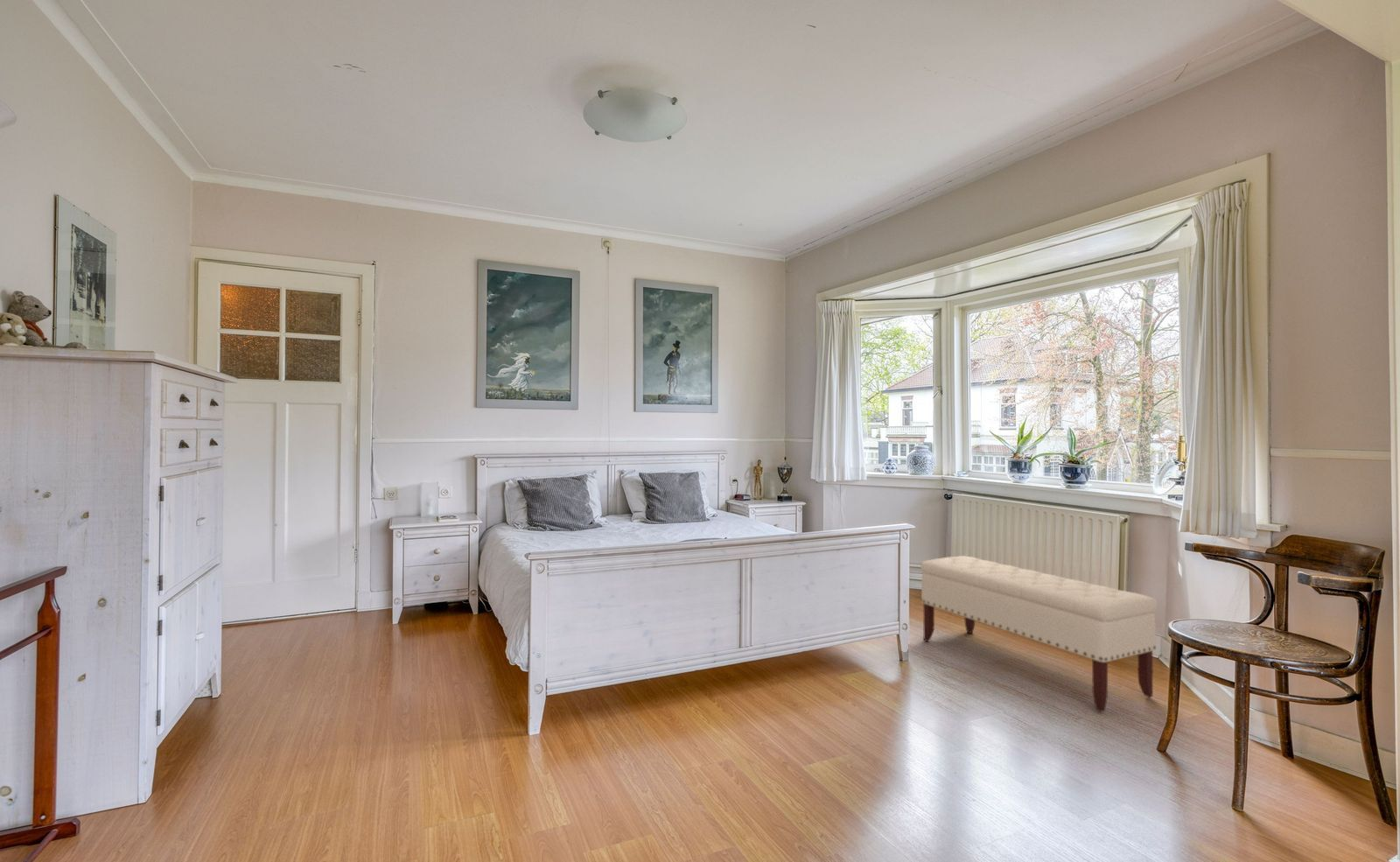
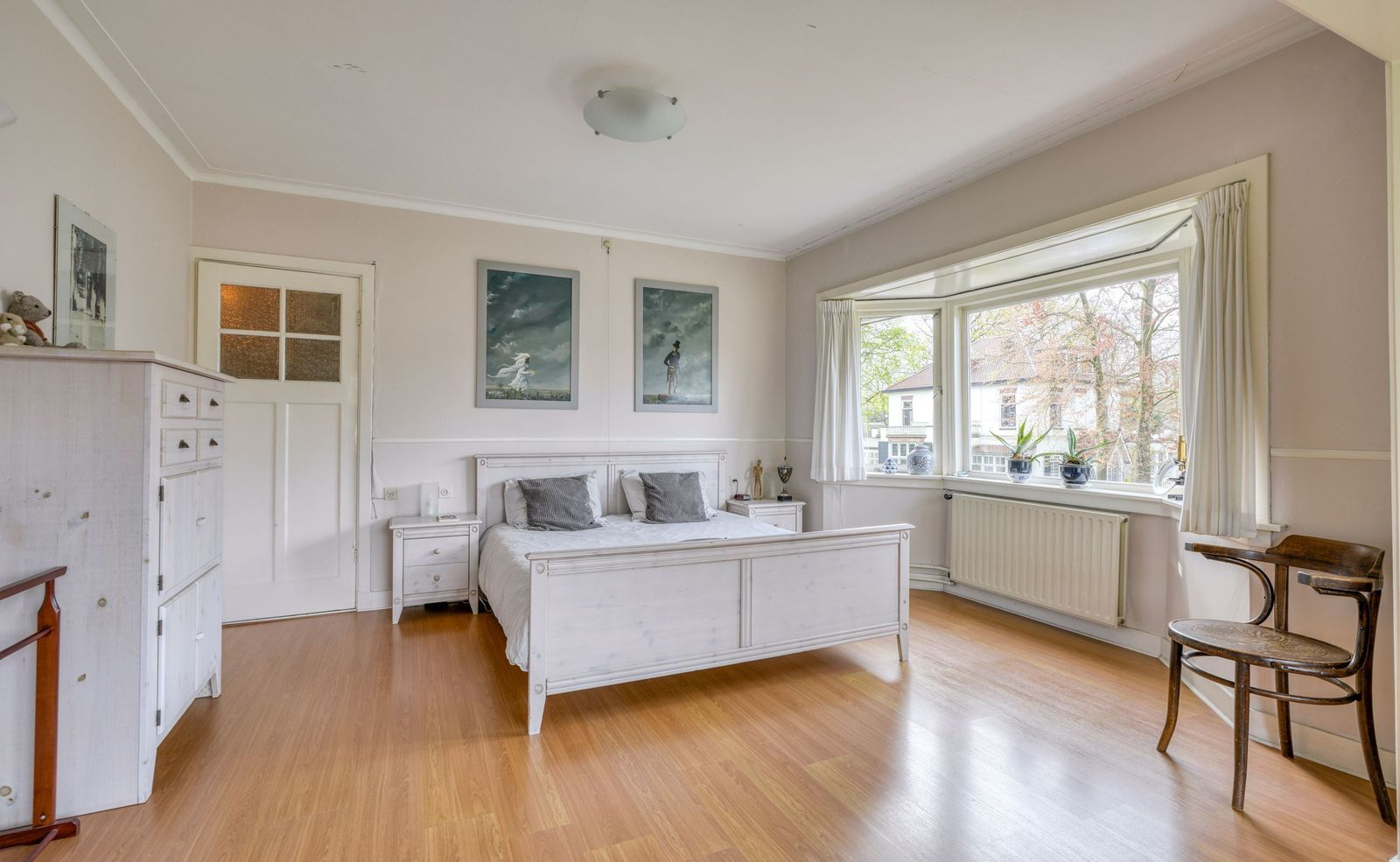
- bench [920,555,1159,713]
